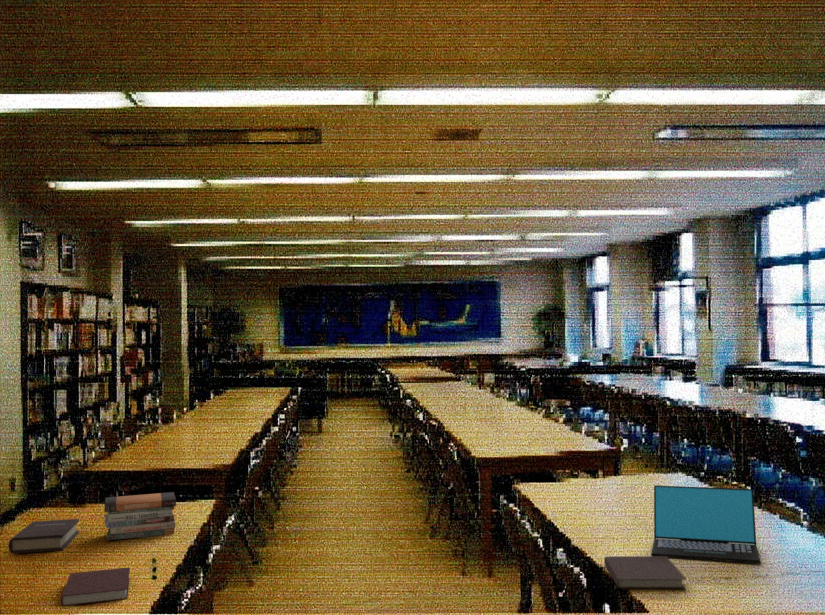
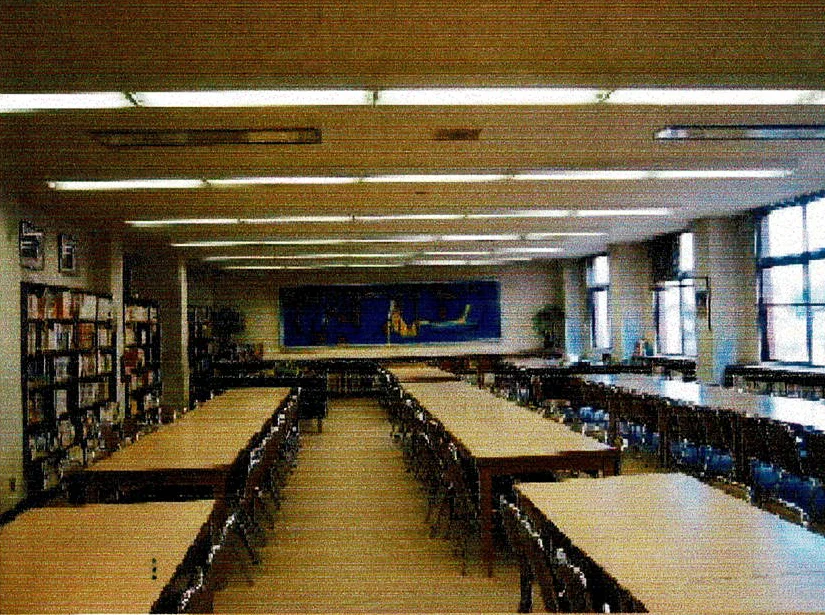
- book [7,518,80,554]
- notebook [60,566,131,607]
- laptop [650,484,762,565]
- notebook [603,555,687,590]
- book stack [103,491,177,541]
